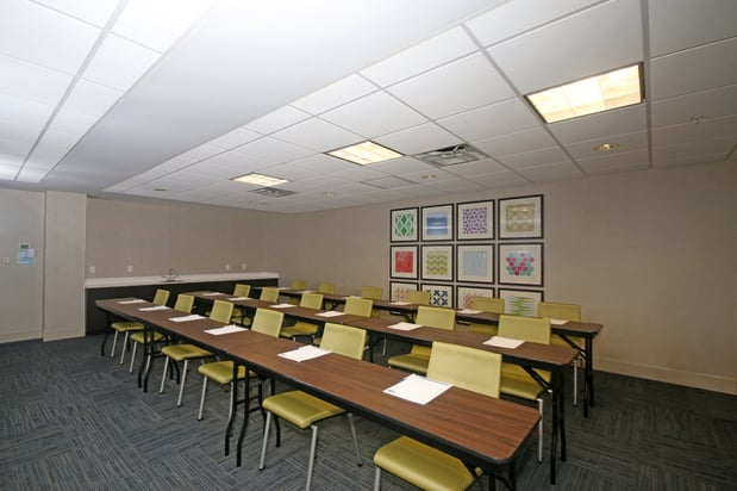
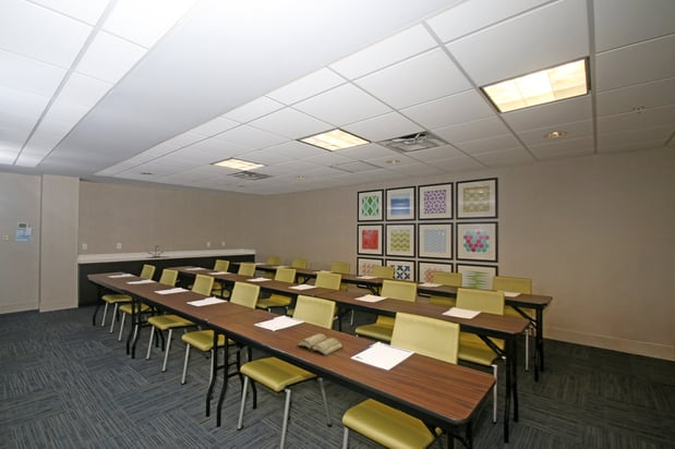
+ diary [297,332,345,356]
